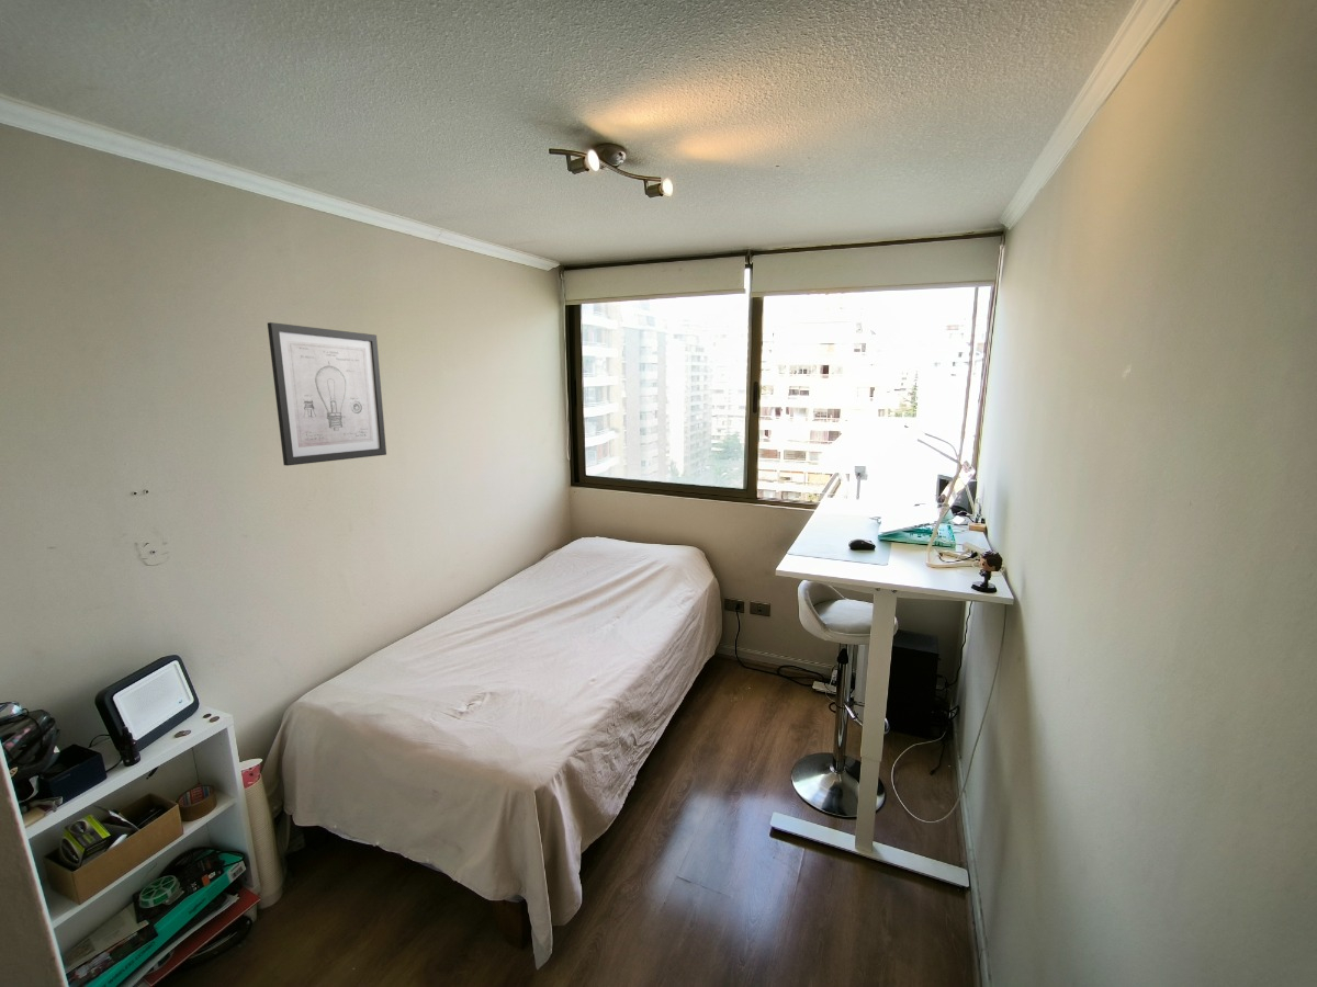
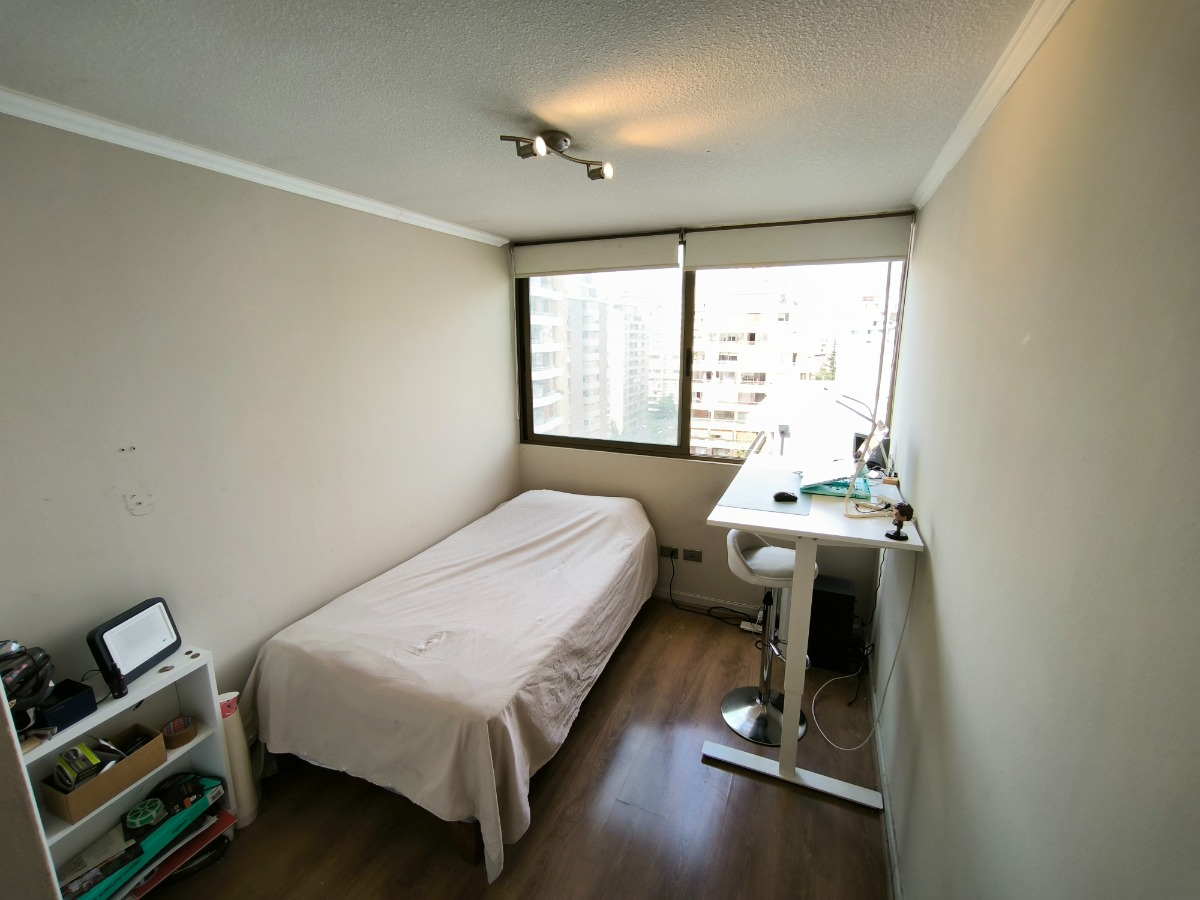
- wall art [267,321,387,467]
